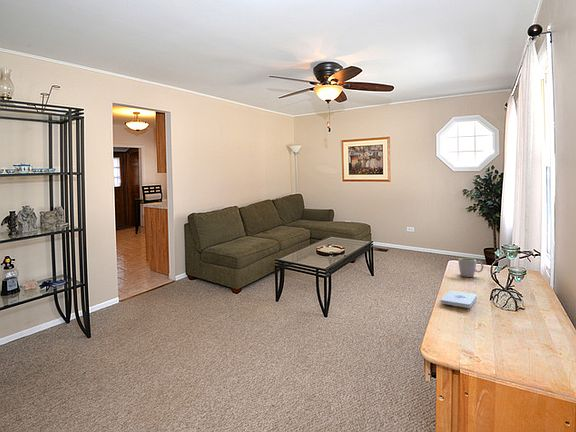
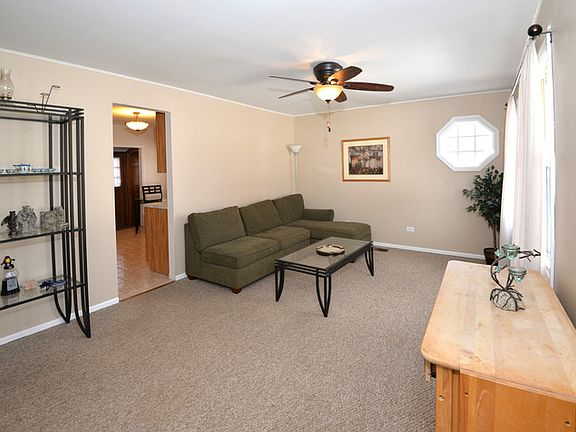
- mug [457,257,484,278]
- notepad [440,289,478,309]
